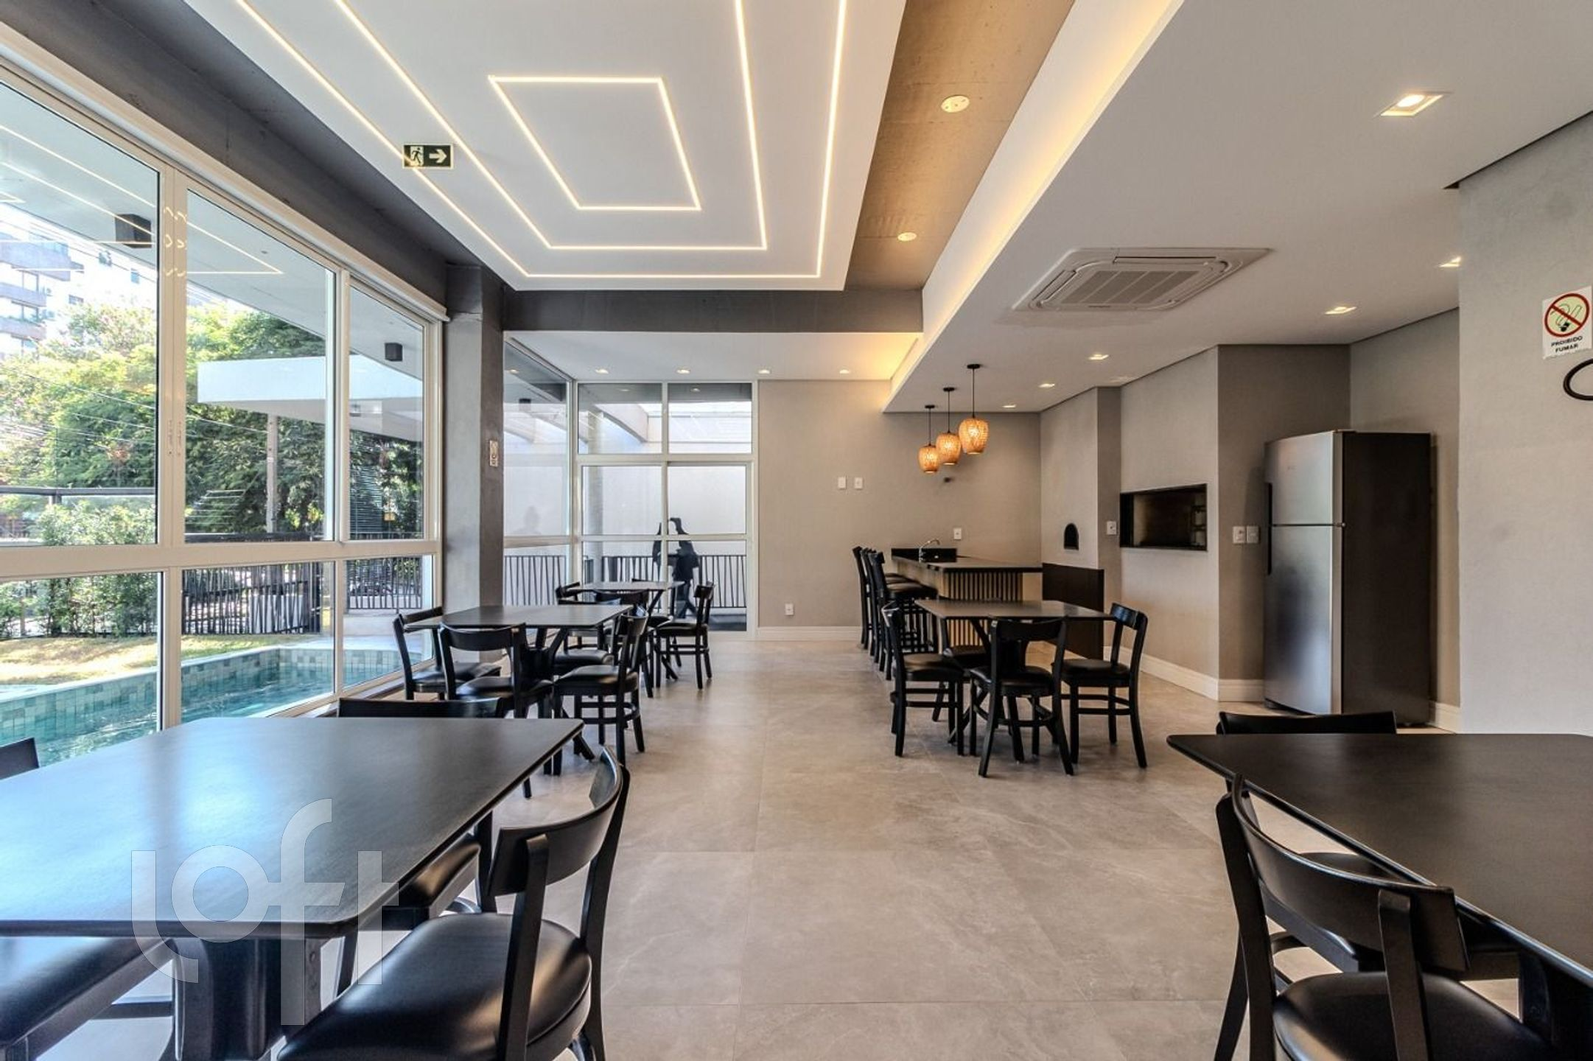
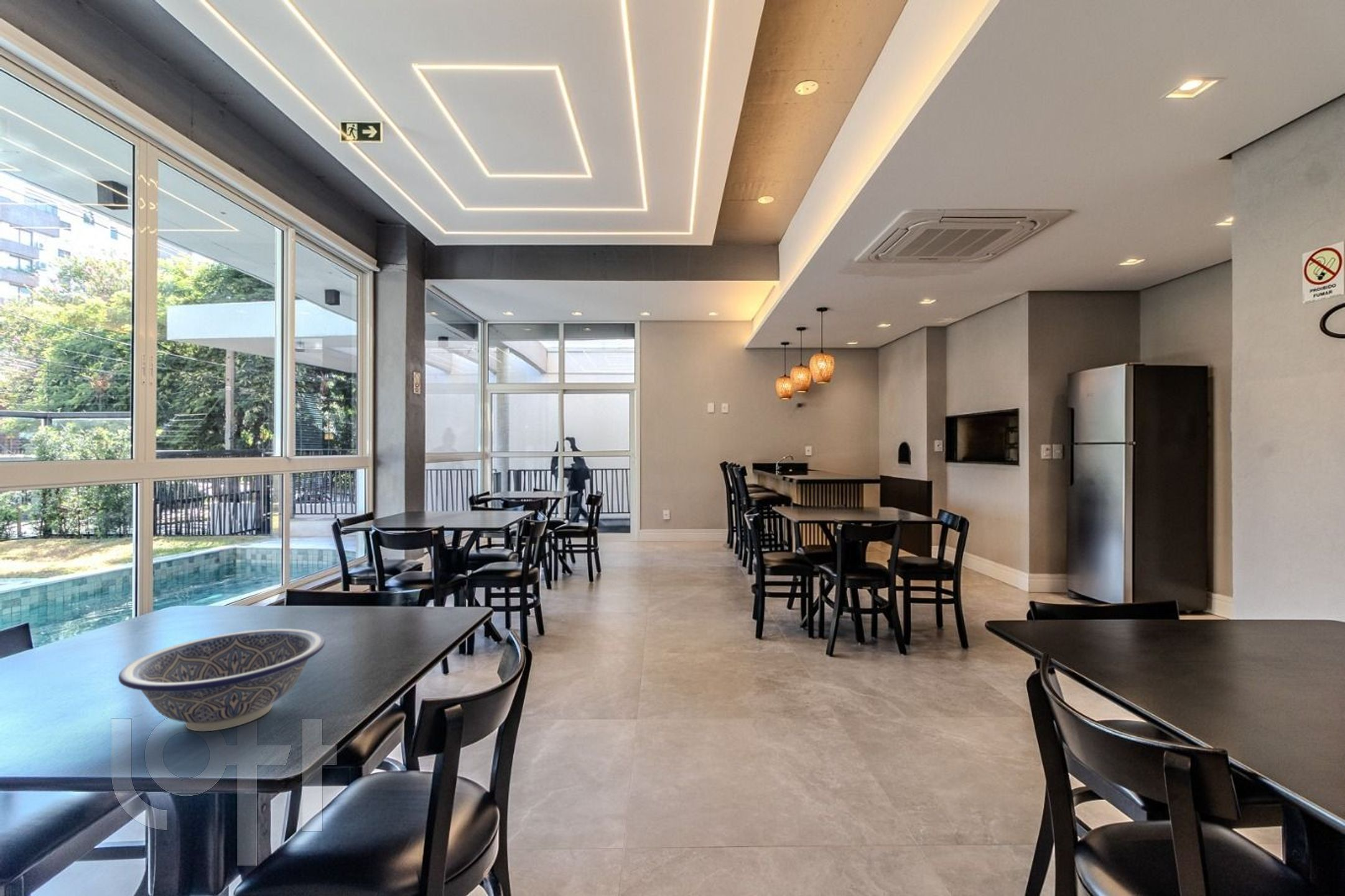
+ decorative bowl [118,628,326,732]
